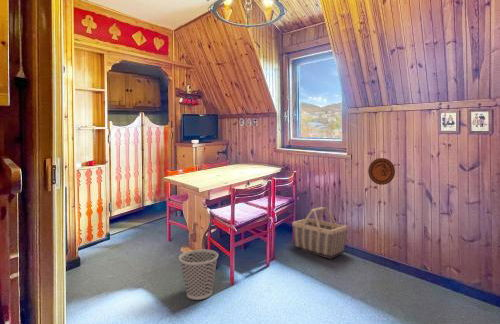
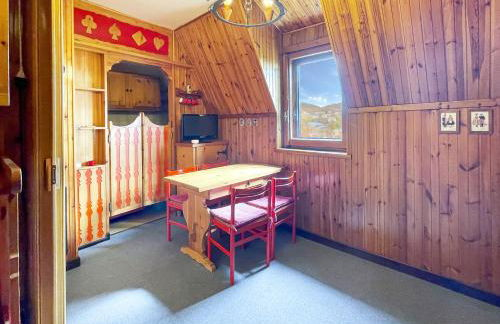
- wastebasket [178,248,219,301]
- decorative plate [367,157,396,186]
- basket [291,206,348,259]
